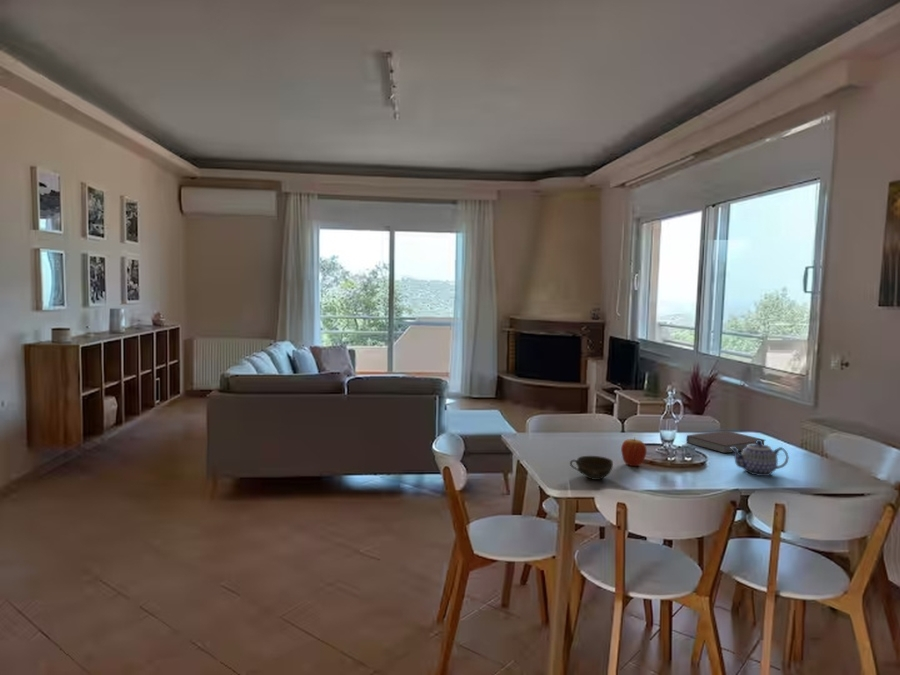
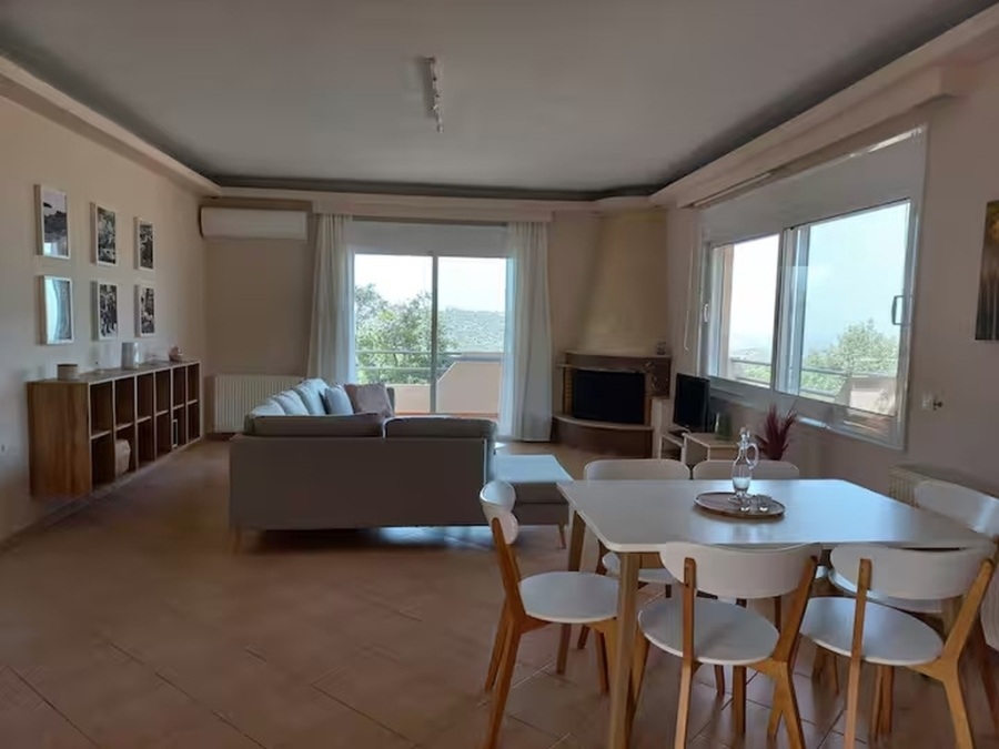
- notebook [685,429,767,454]
- teapot [730,440,789,477]
- cup [569,455,614,481]
- fruit [620,437,648,467]
